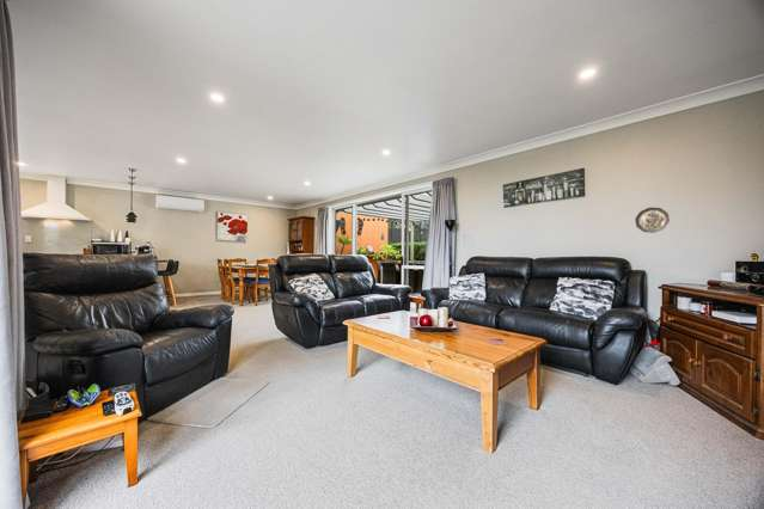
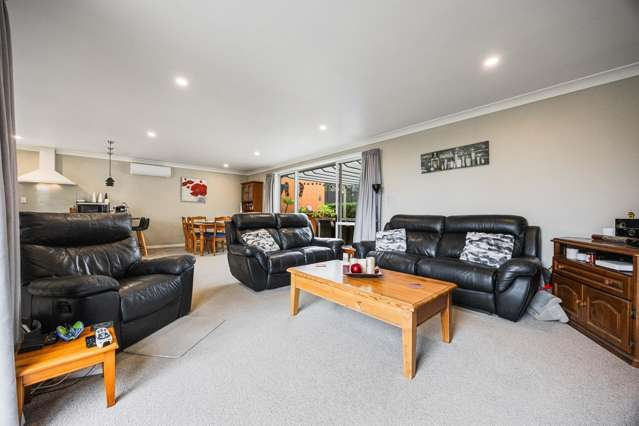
- decorative plate [634,207,671,234]
